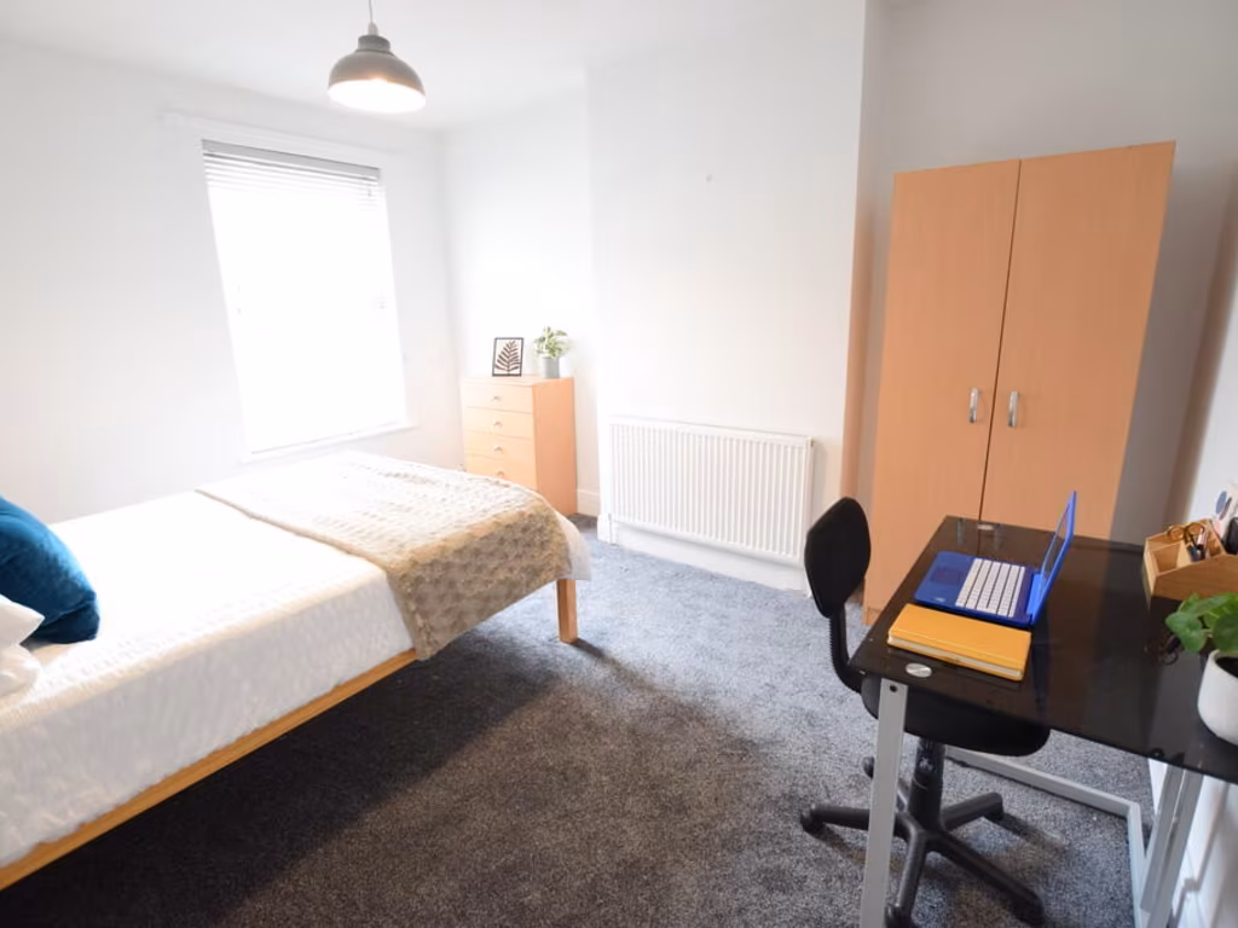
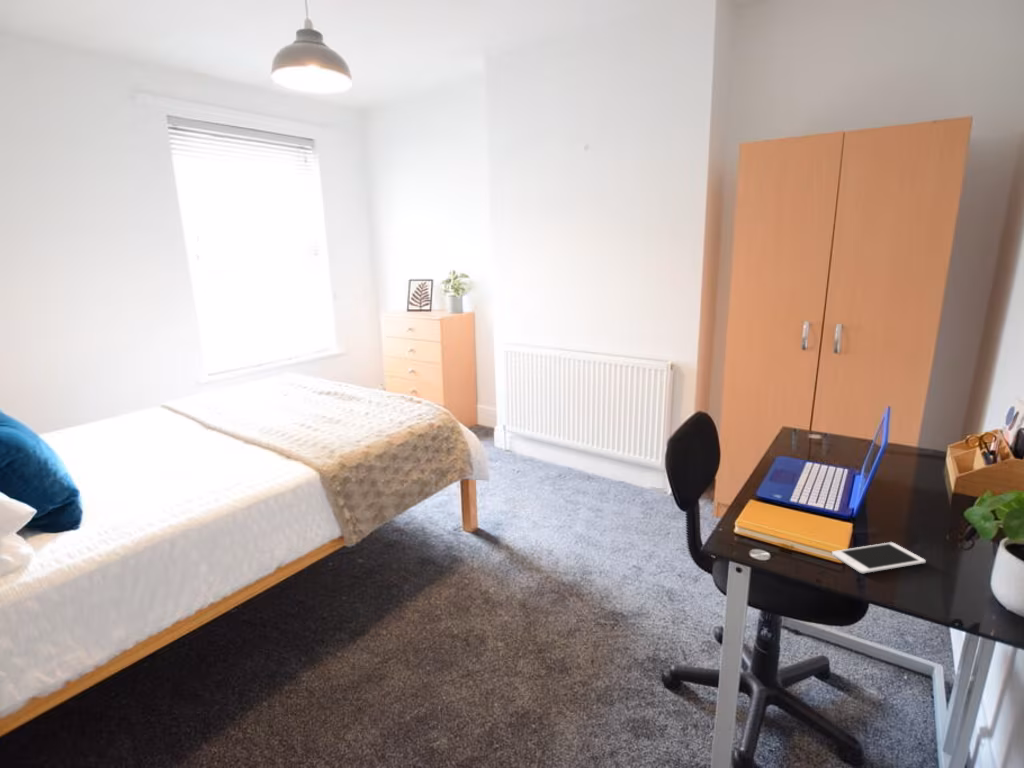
+ cell phone [831,541,927,574]
